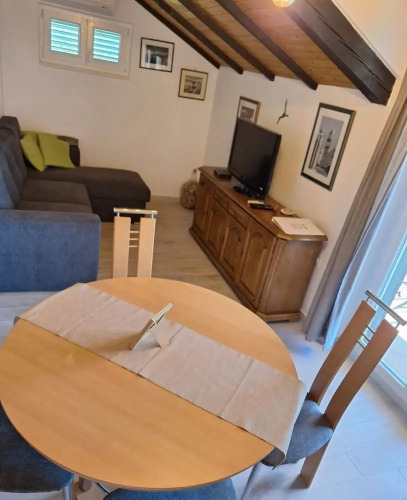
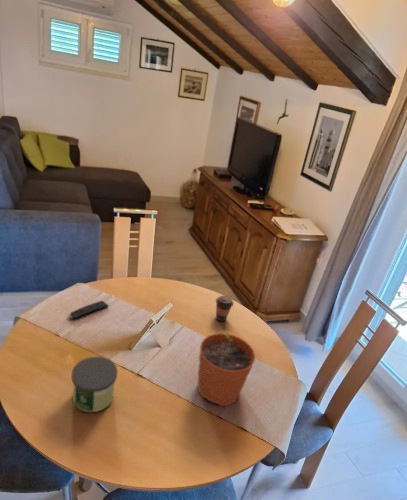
+ remote control [68,300,109,319]
+ coffee cup [215,295,234,322]
+ plant pot [197,332,256,407]
+ candle [71,356,118,413]
